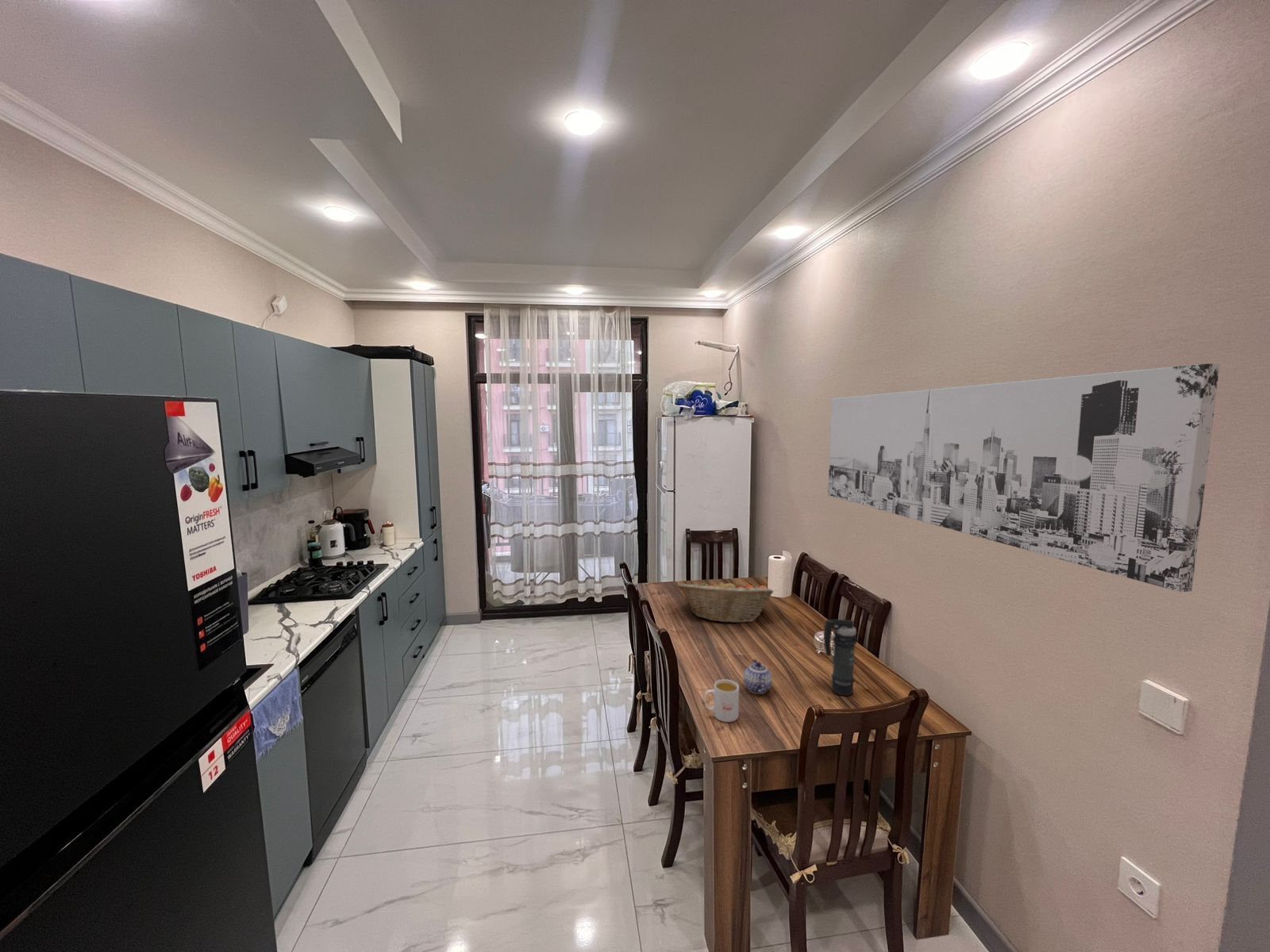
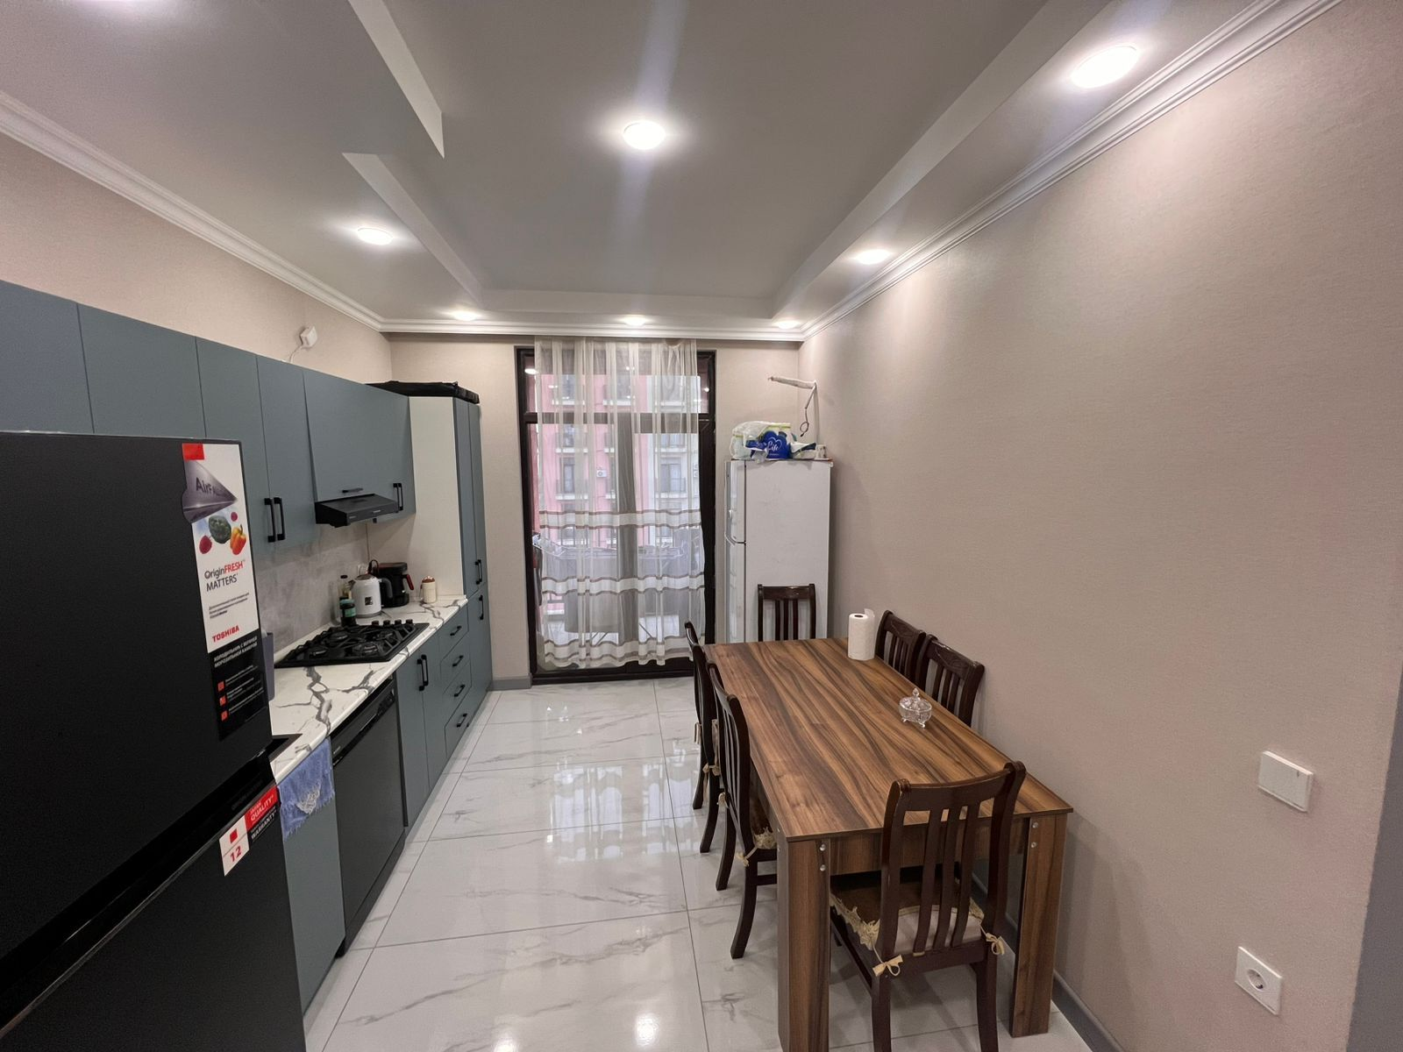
- smoke grenade [823,619,858,697]
- mug [703,678,740,723]
- teapot [743,658,773,695]
- wall art [827,363,1221,593]
- fruit basket [677,577,775,624]
